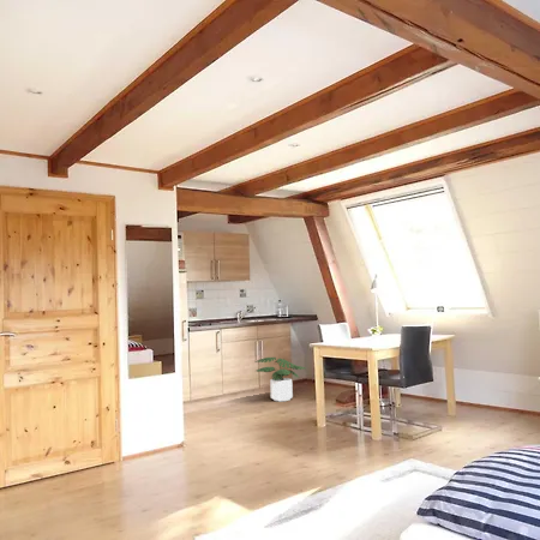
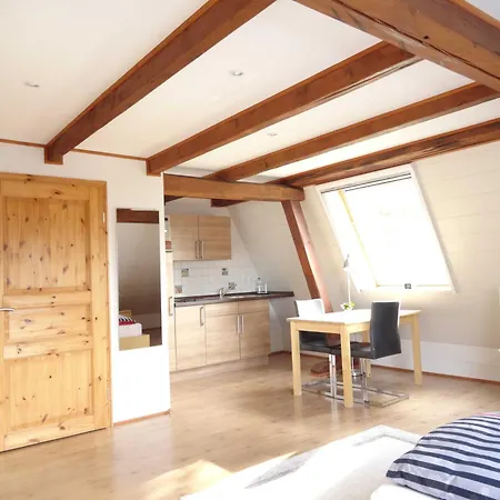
- potted plant [254,356,306,402]
